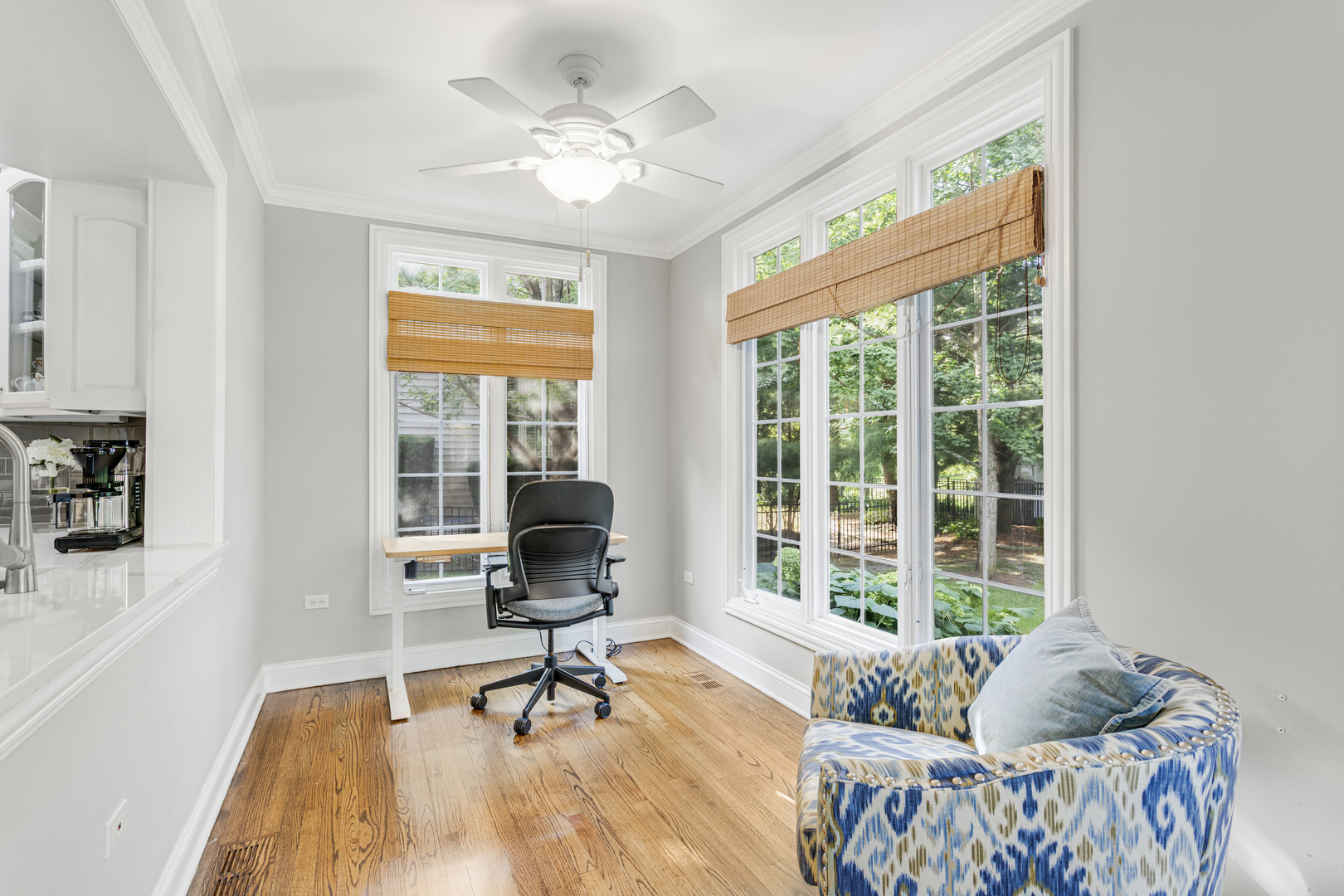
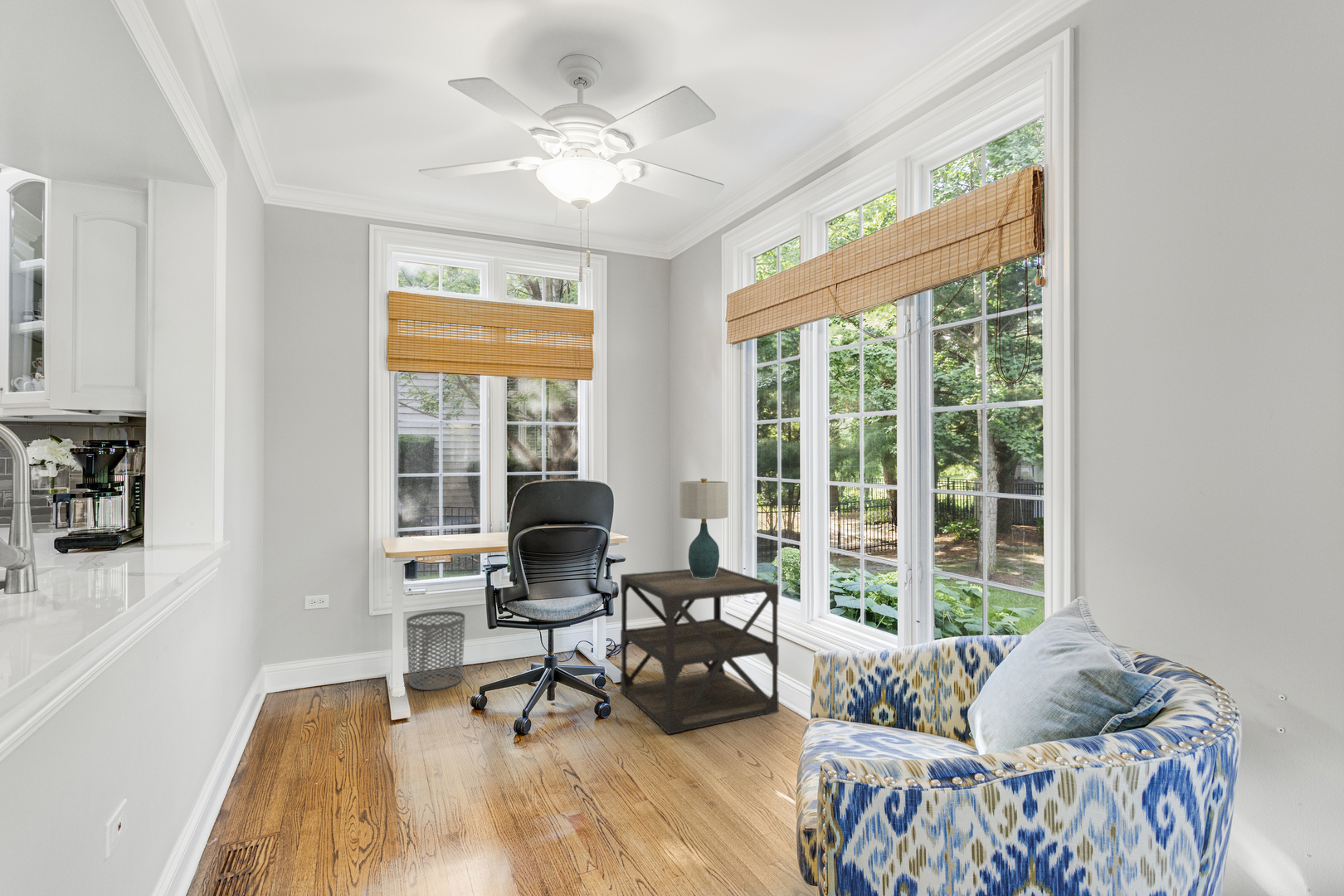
+ side table [620,566,779,735]
+ waste bin [406,611,466,691]
+ table lamp [679,478,728,578]
